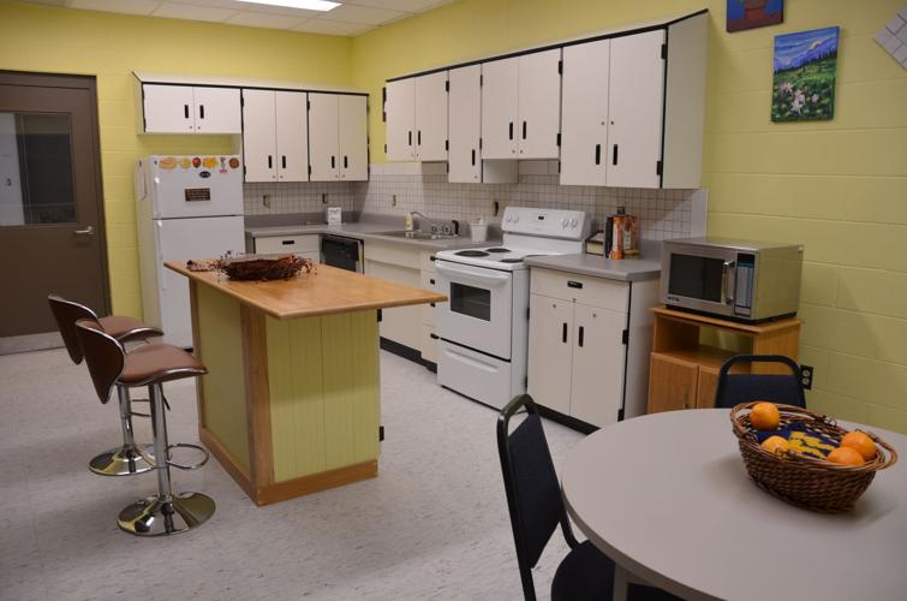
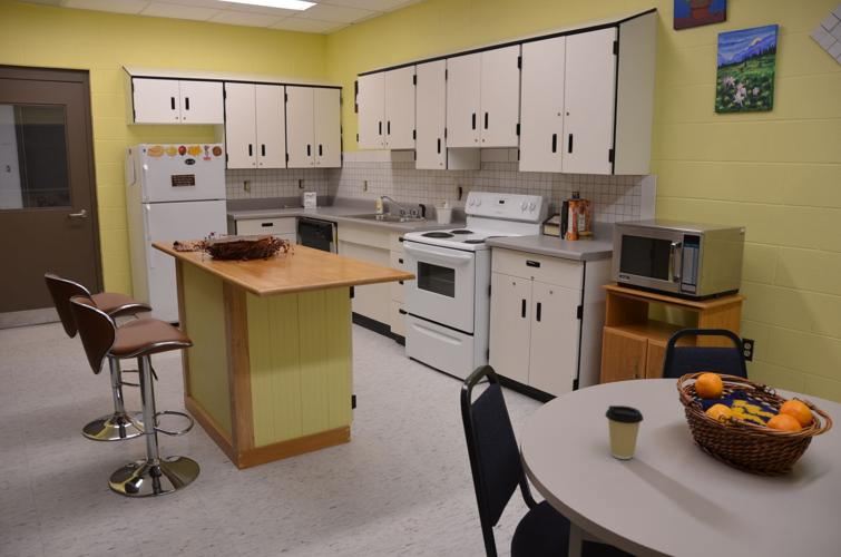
+ coffee cup [604,404,645,460]
